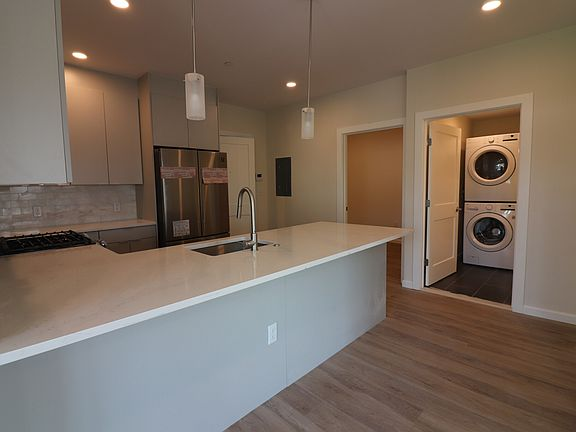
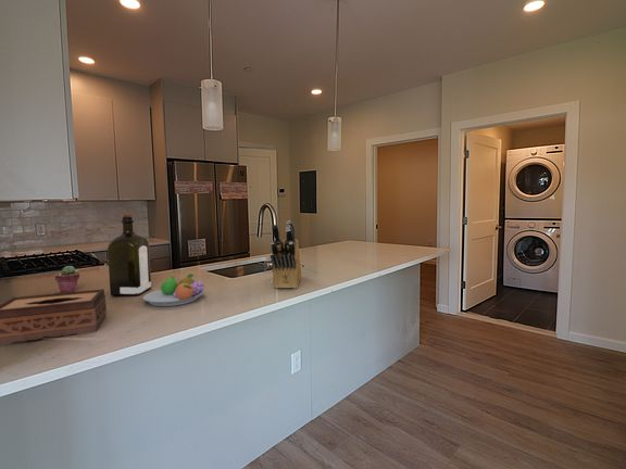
+ knife block [270,219,302,290]
+ fruit bowl [142,272,205,307]
+ liquor [107,213,152,297]
+ potted succulent [54,265,80,293]
+ tissue box [0,288,108,346]
